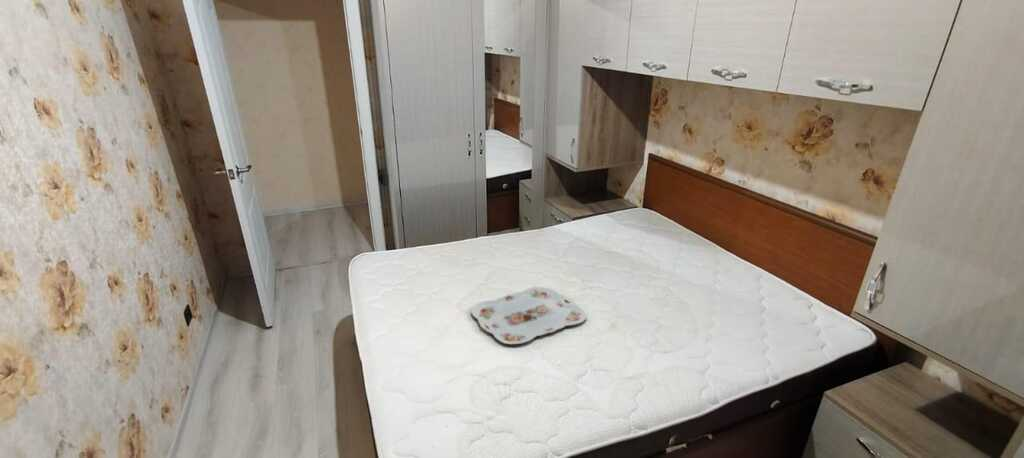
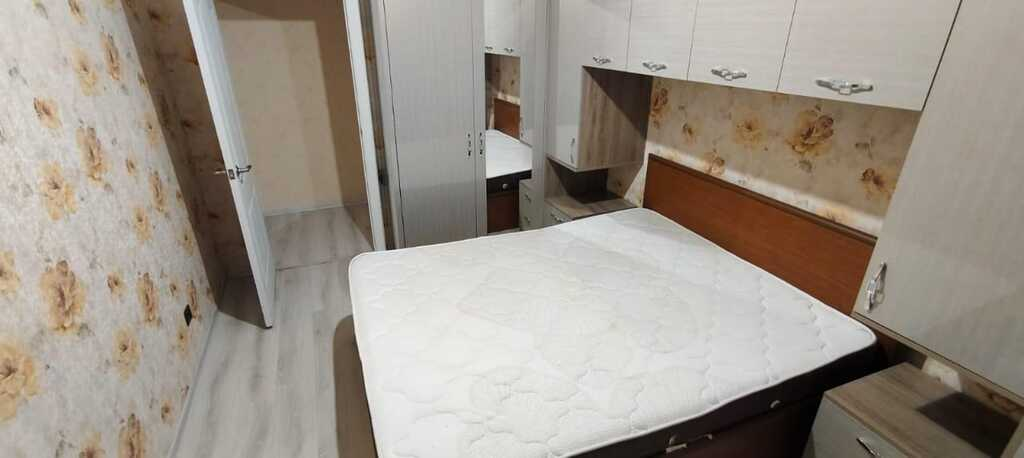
- serving tray [470,286,588,345]
